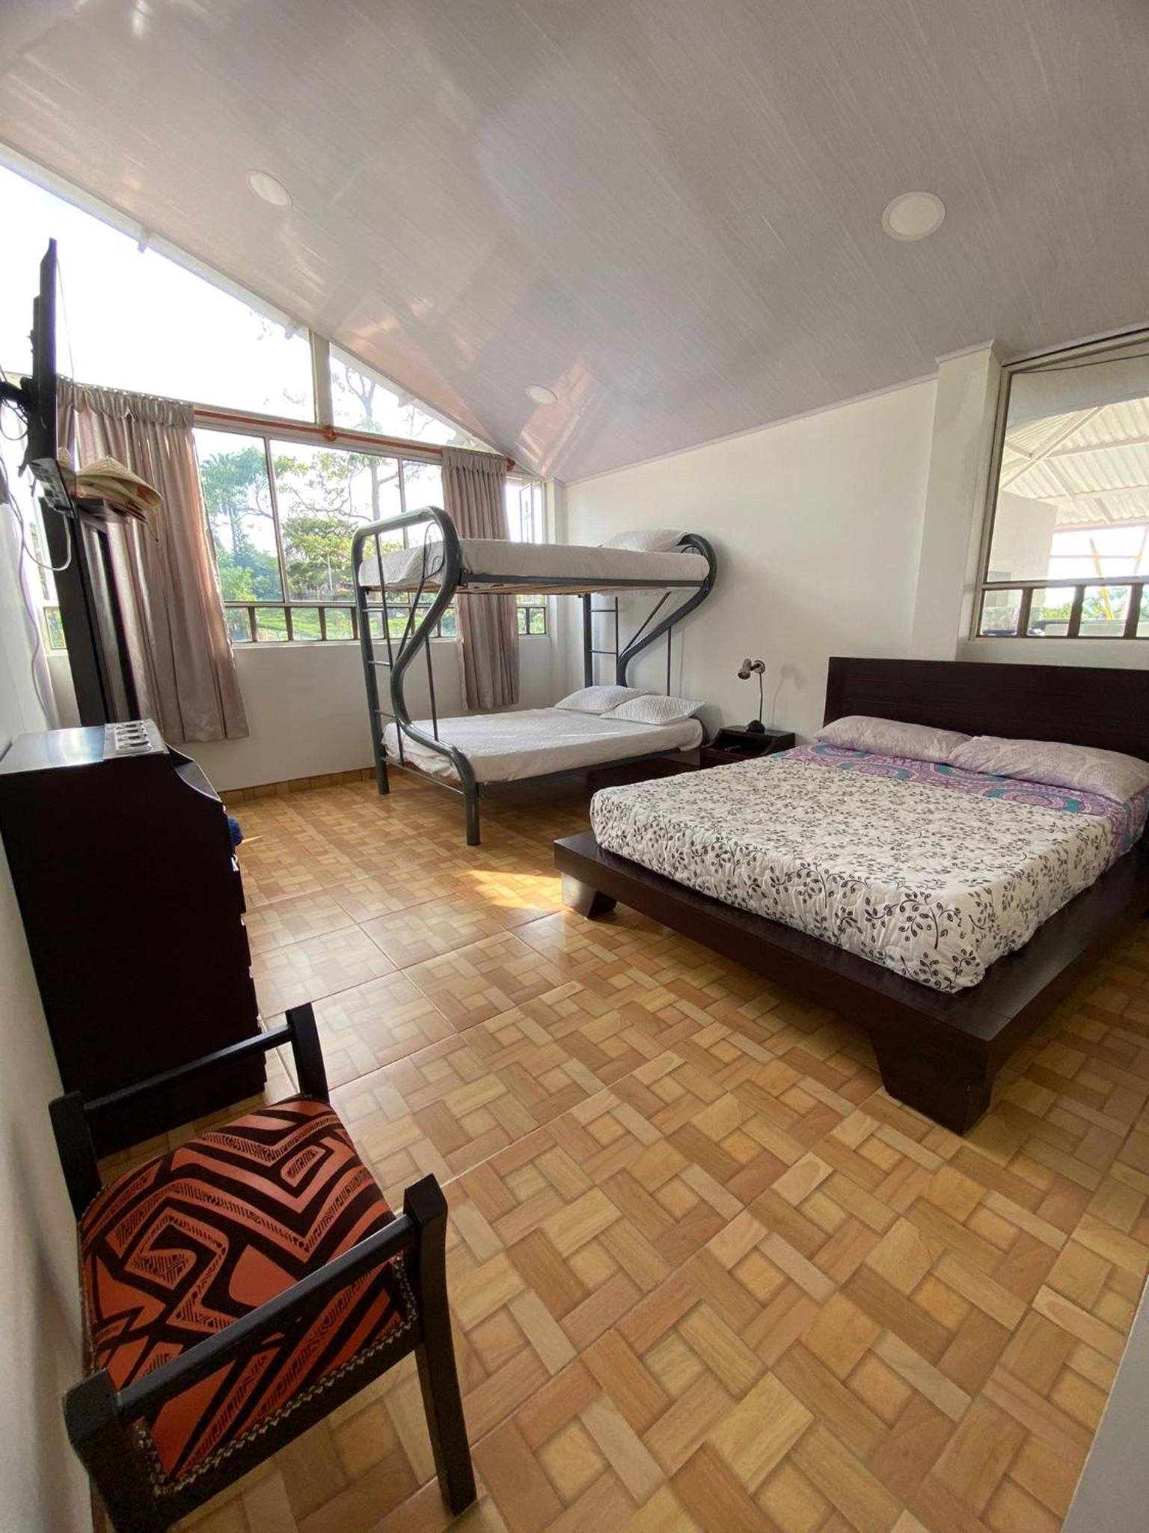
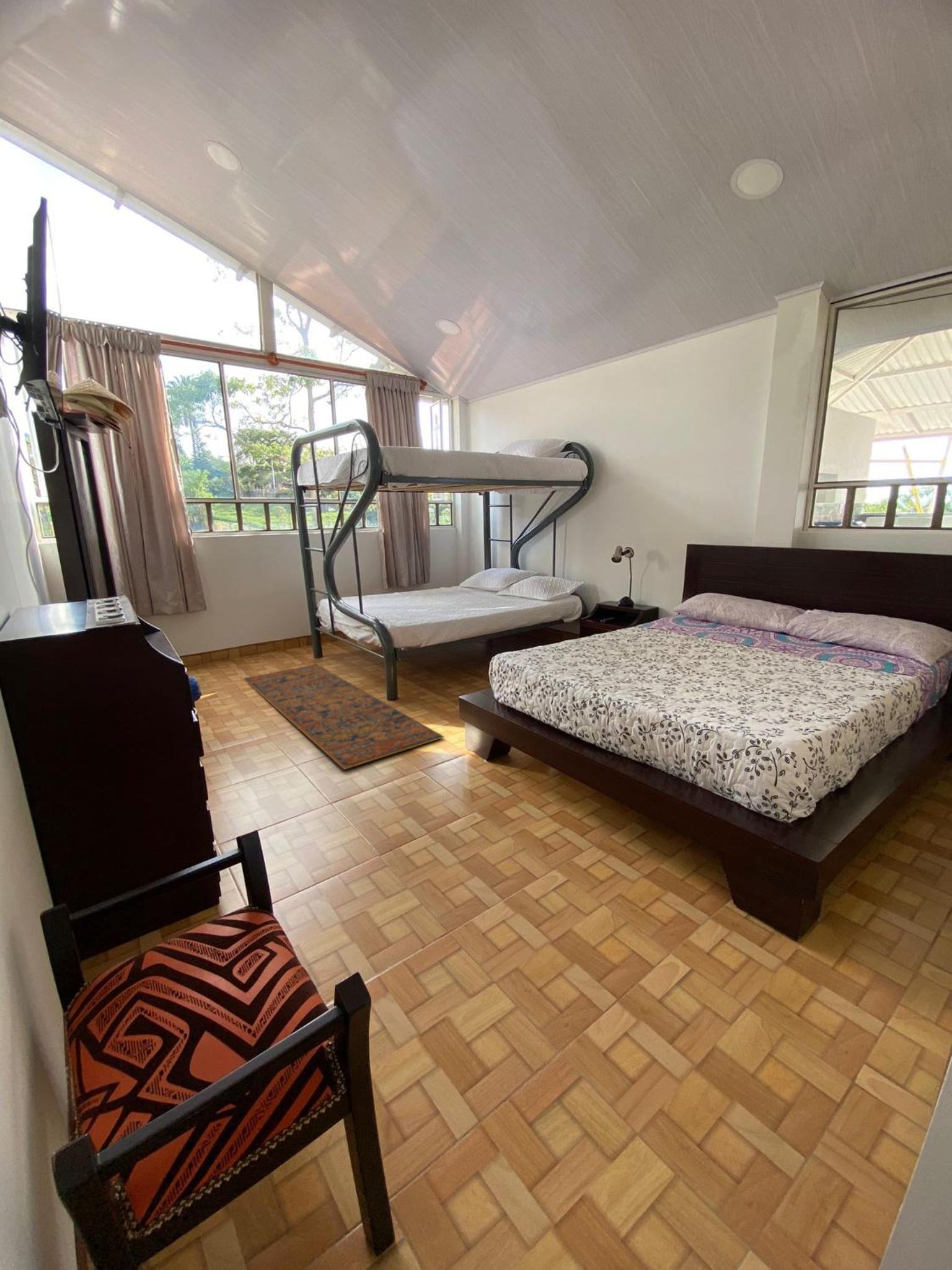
+ rug [242,664,445,770]
